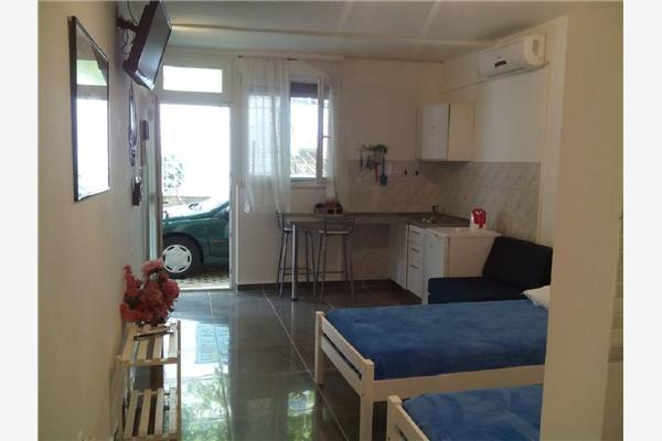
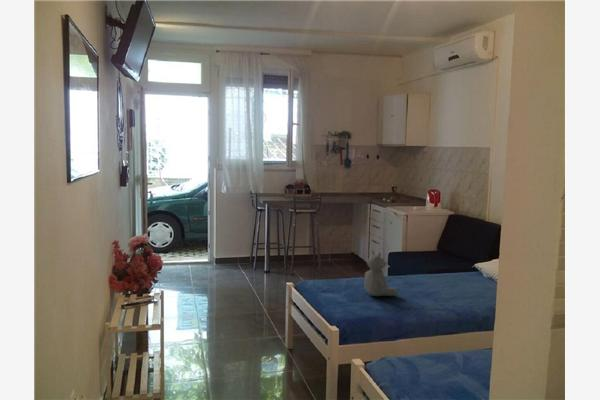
+ teddy bear [363,249,399,297]
